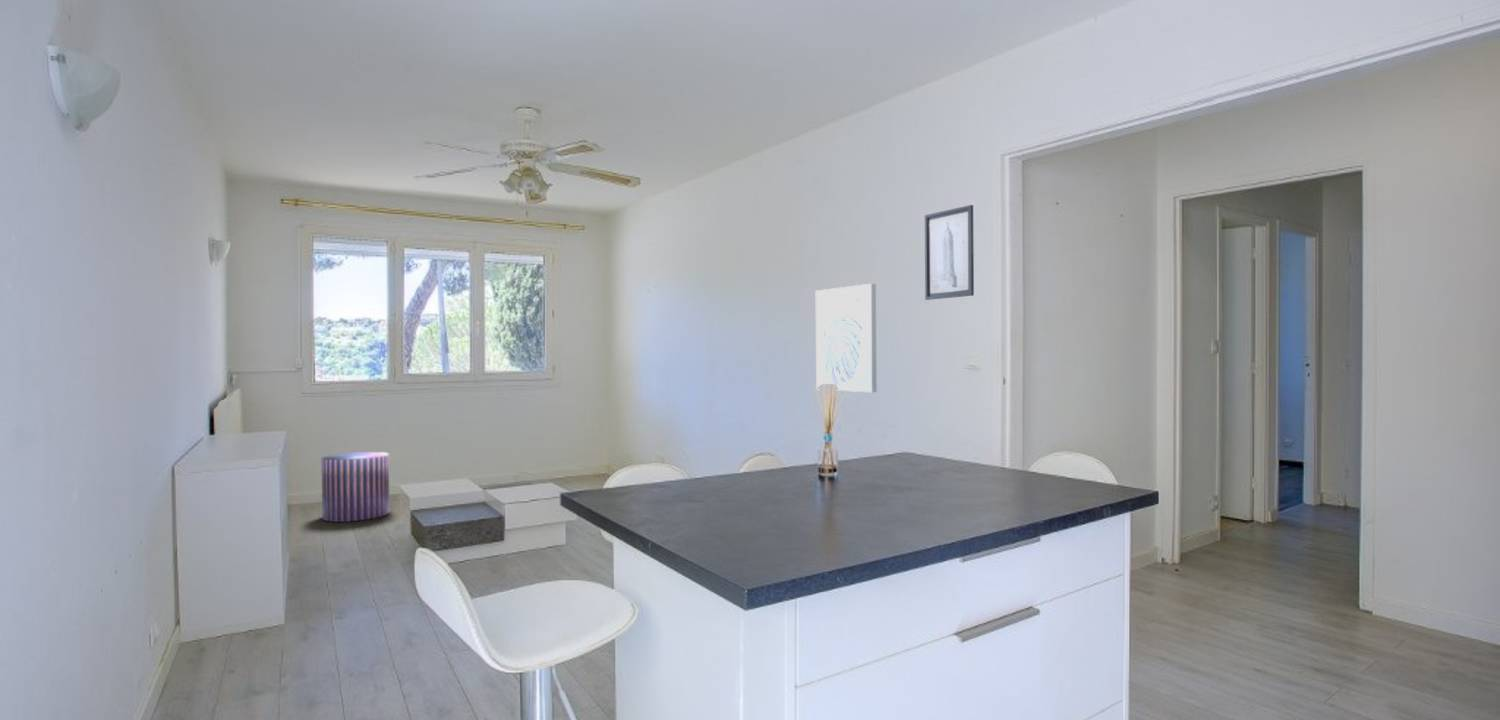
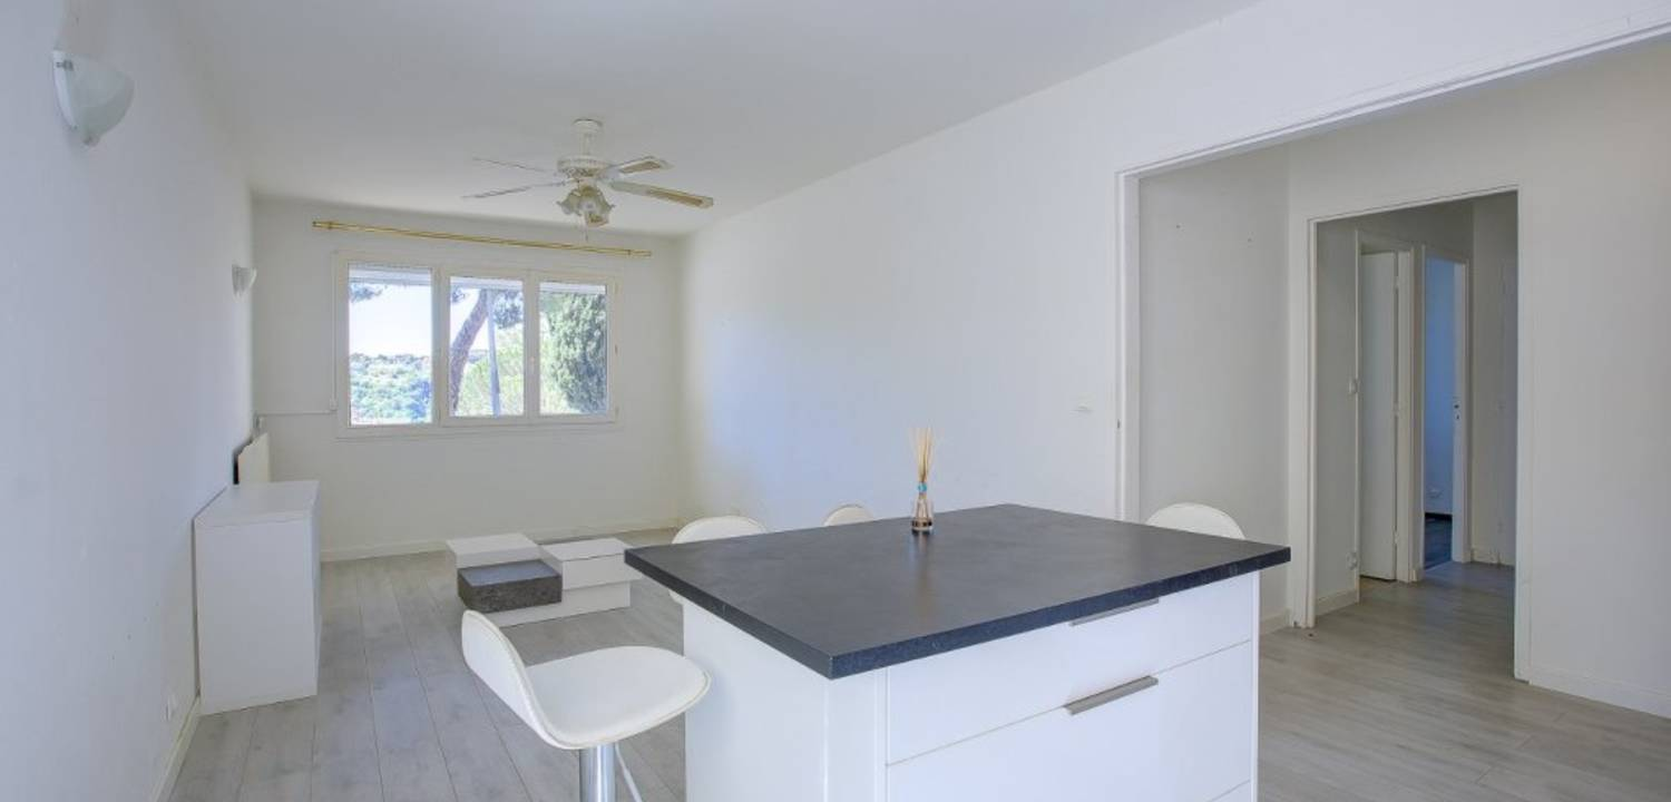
- wall art [924,204,975,301]
- stool [321,451,391,523]
- wall art [815,283,878,393]
